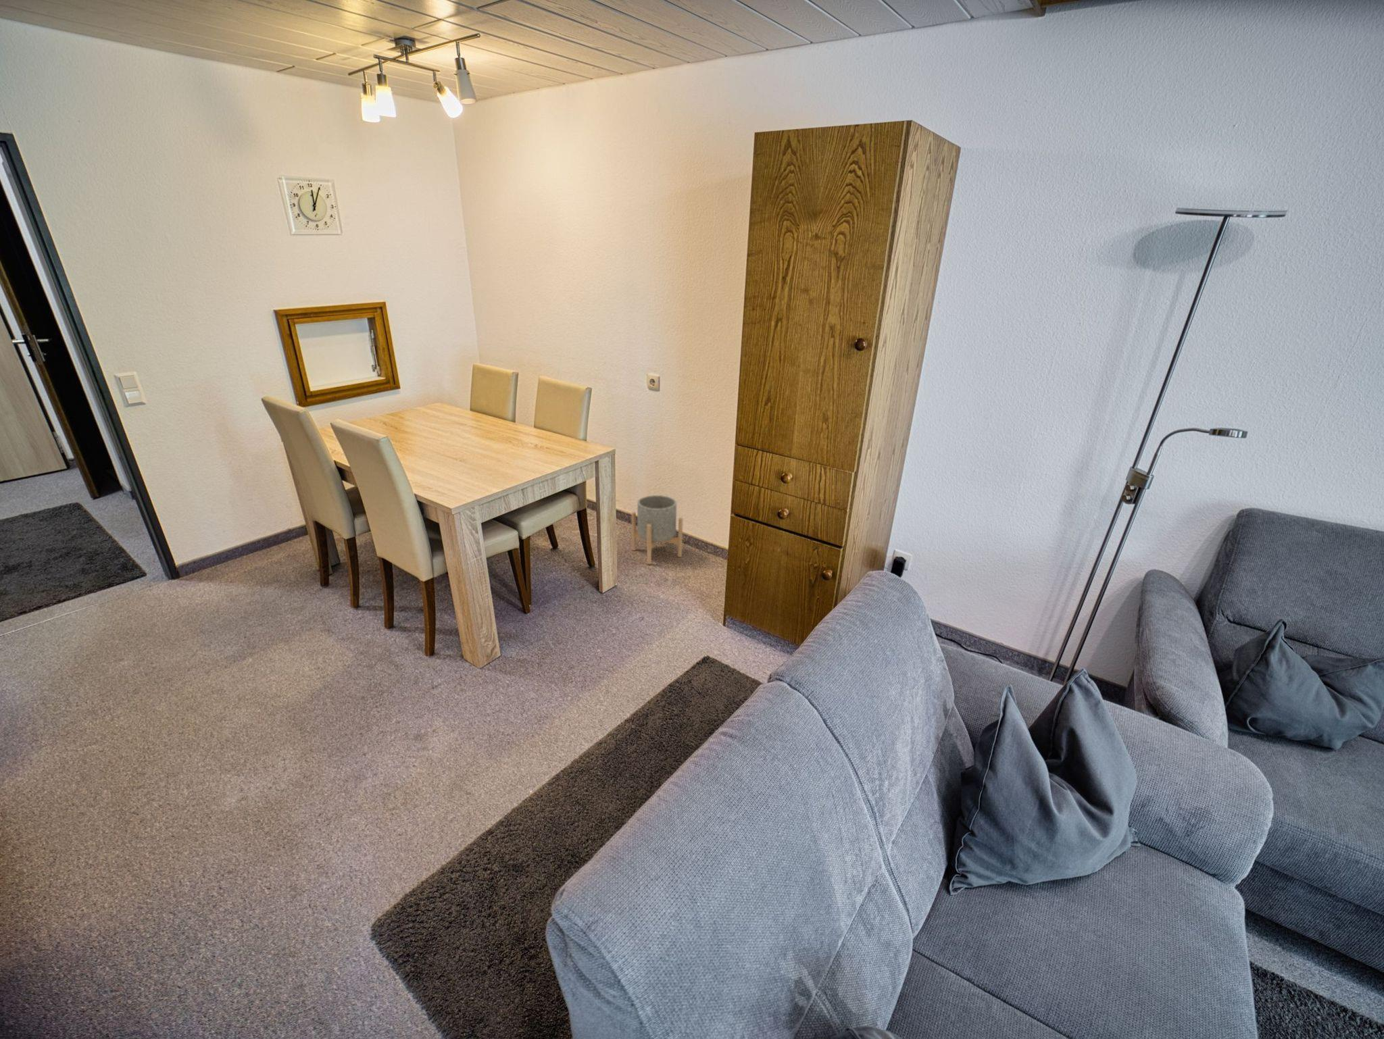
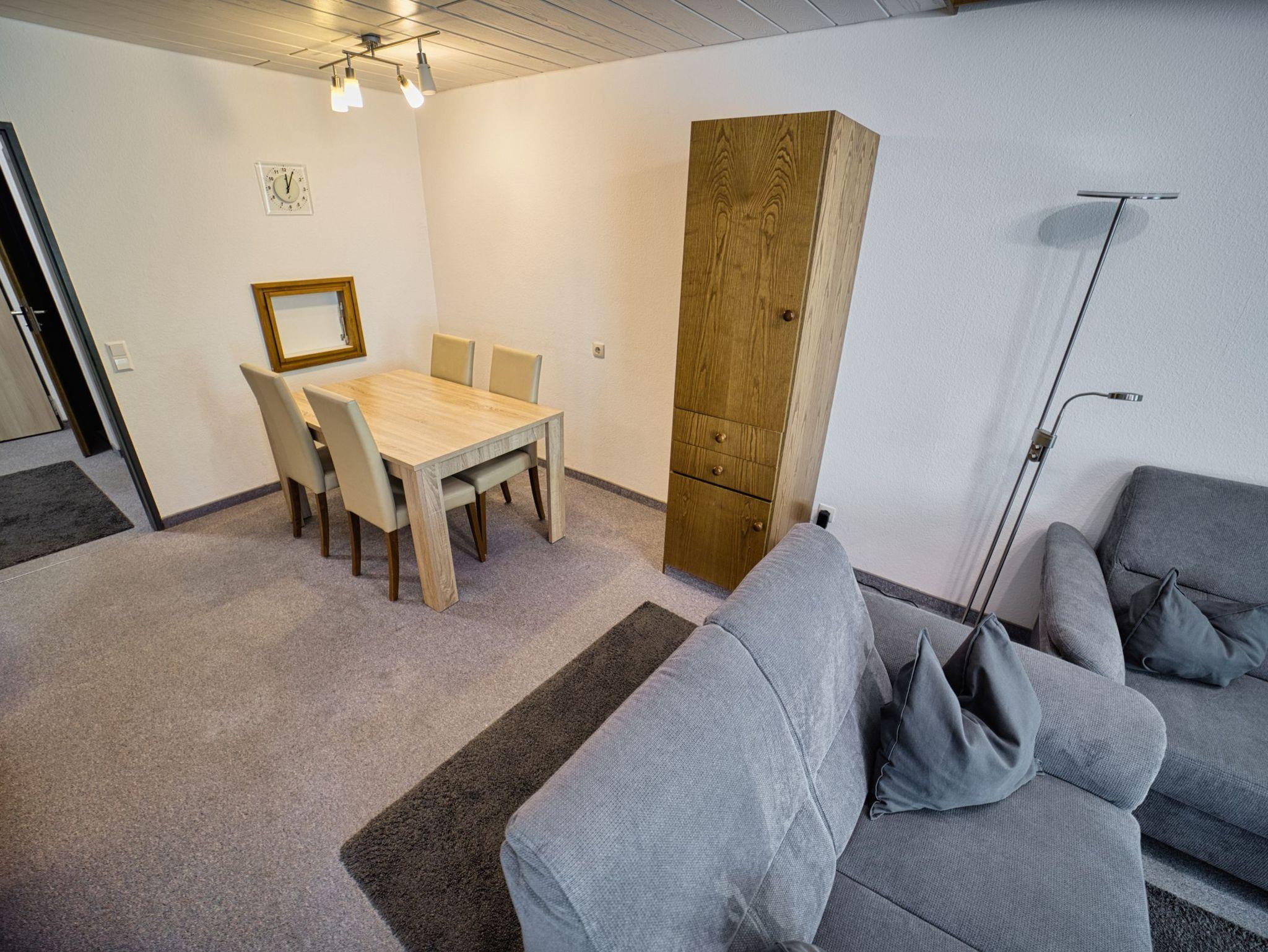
- planter [631,494,684,564]
